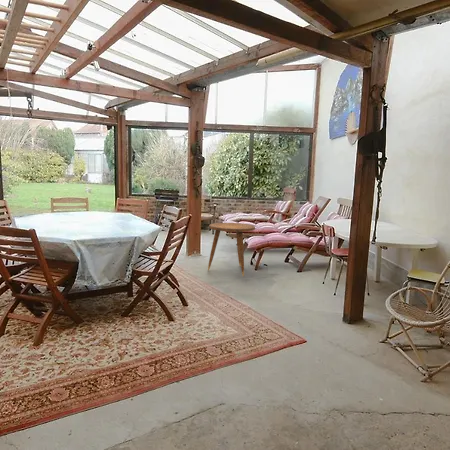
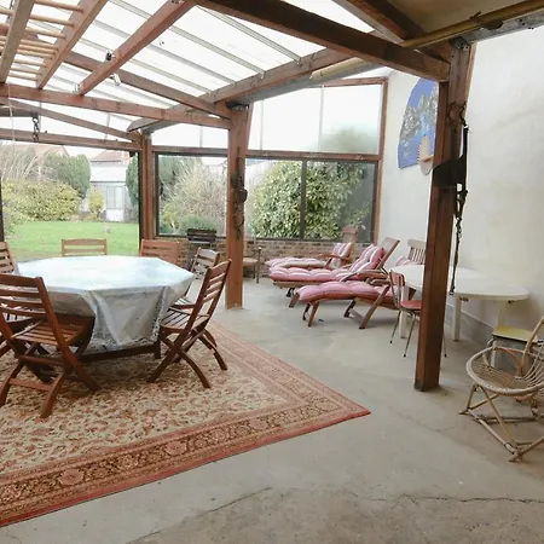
- side table [207,222,256,277]
